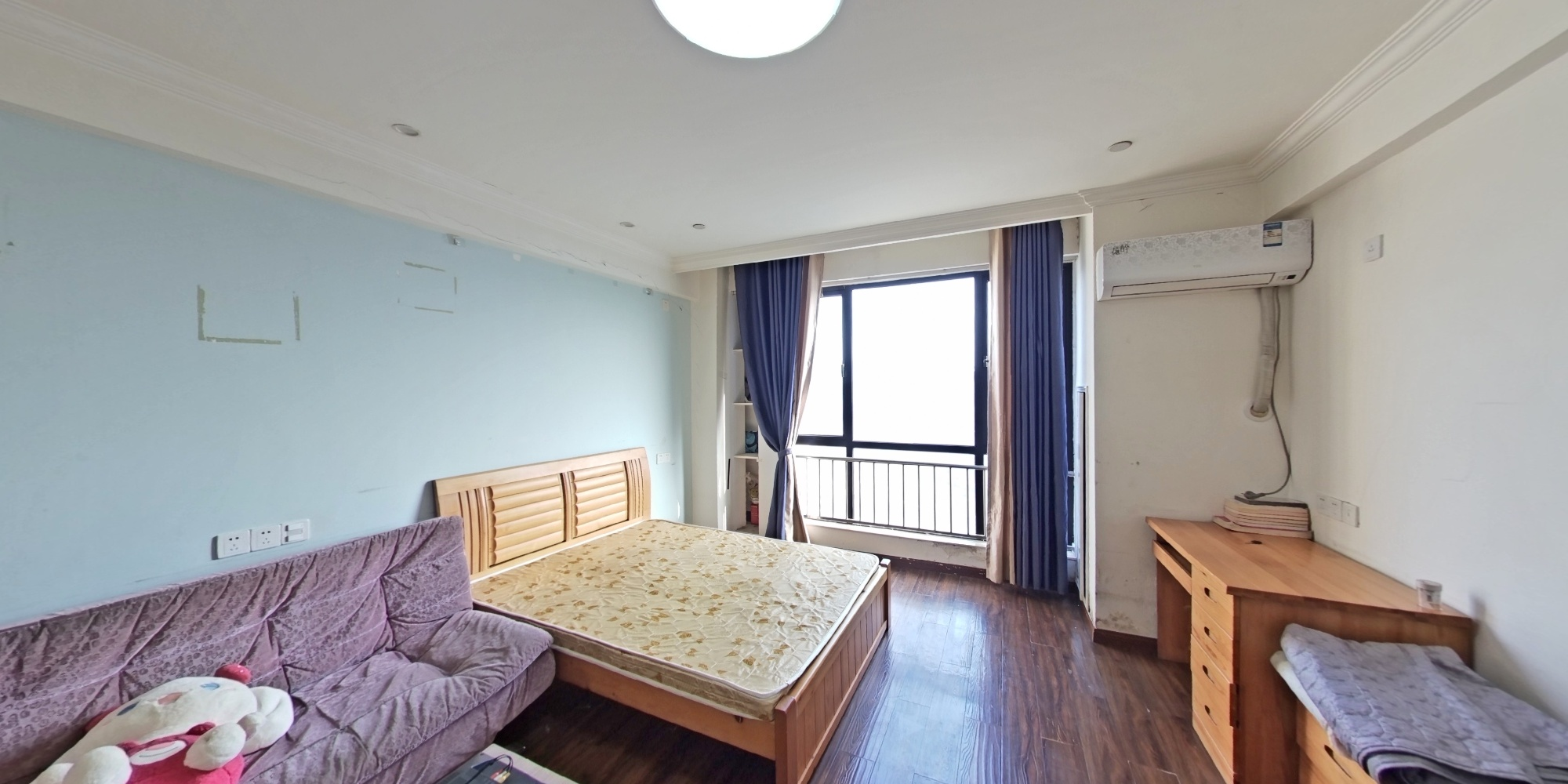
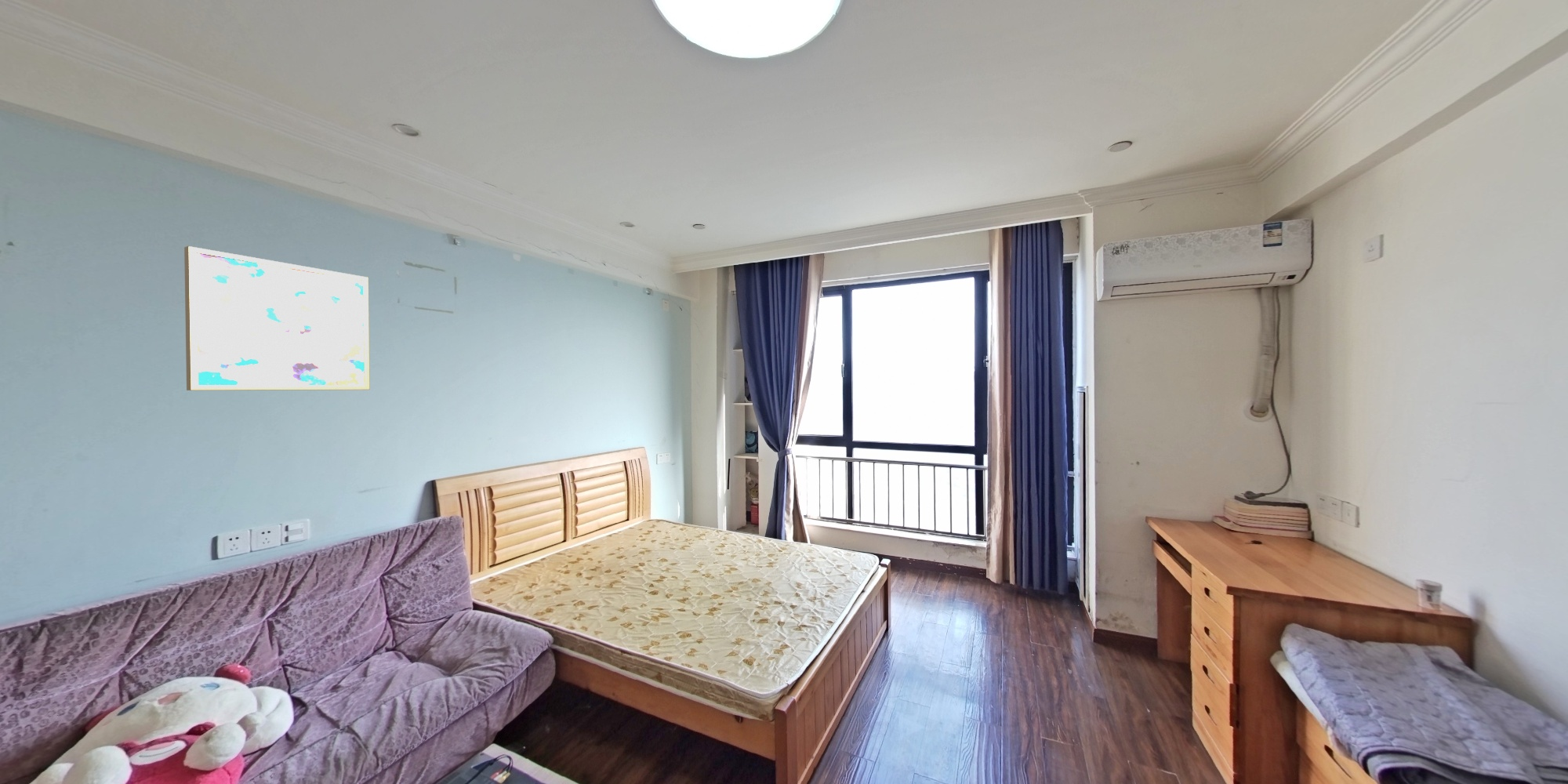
+ wall art [183,245,371,391]
